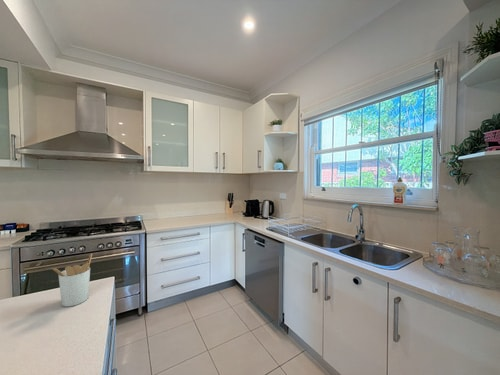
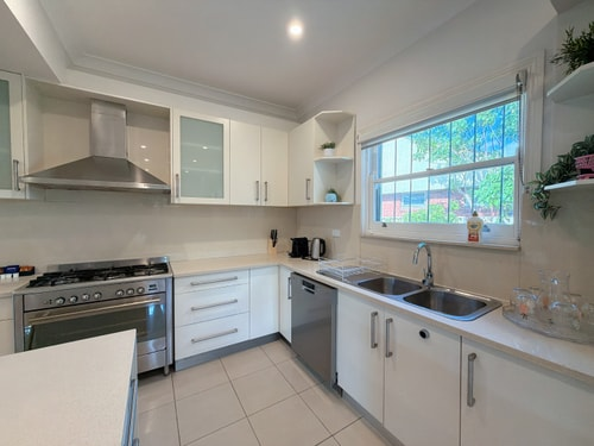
- utensil holder [51,253,93,308]
